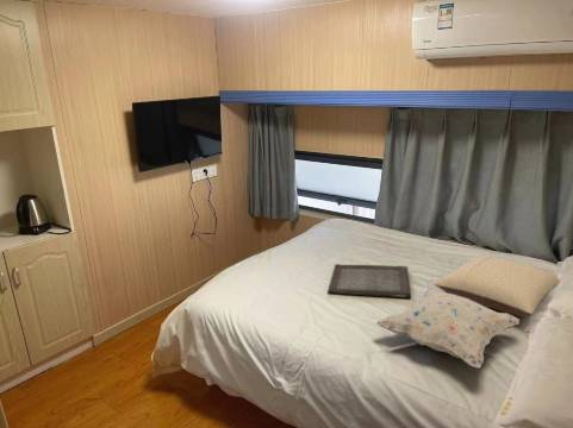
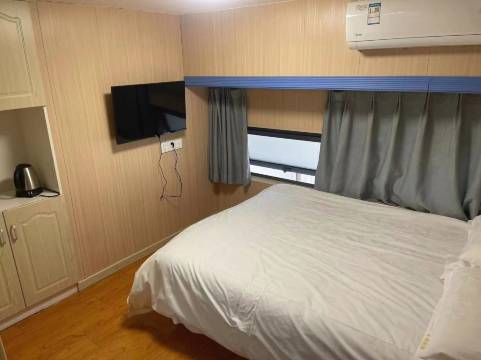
- serving tray [326,263,412,298]
- pillow [432,254,561,319]
- decorative pillow [374,288,521,369]
